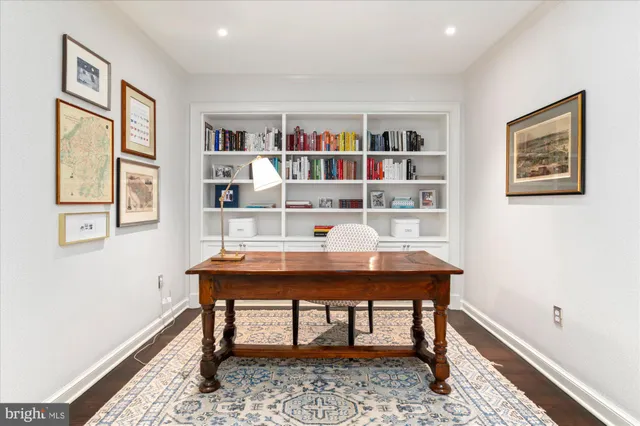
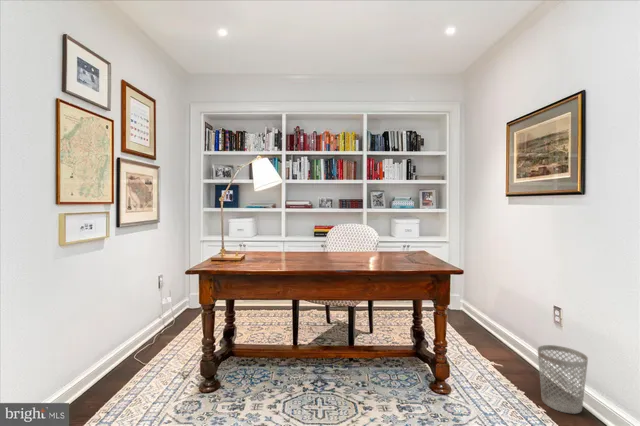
+ wastebasket [537,344,589,415]
